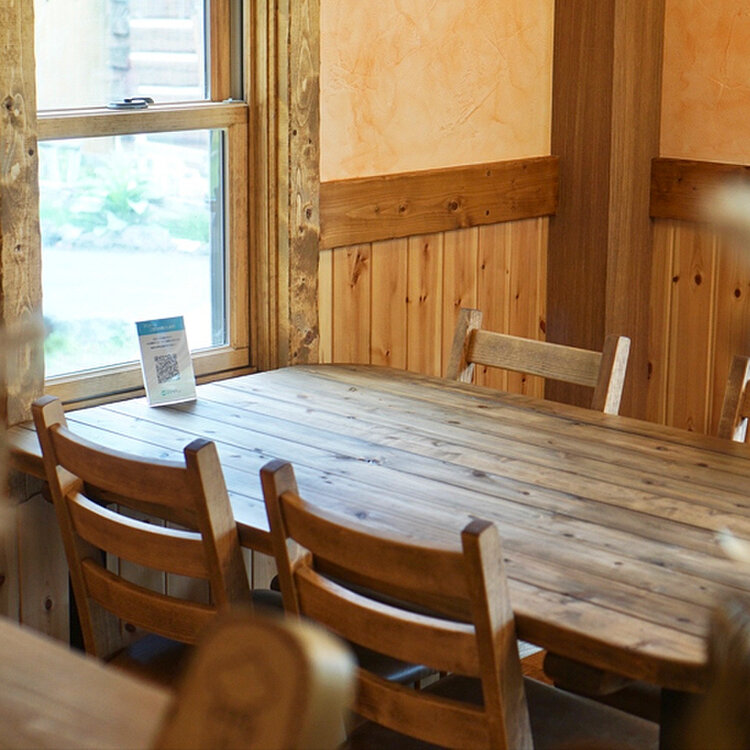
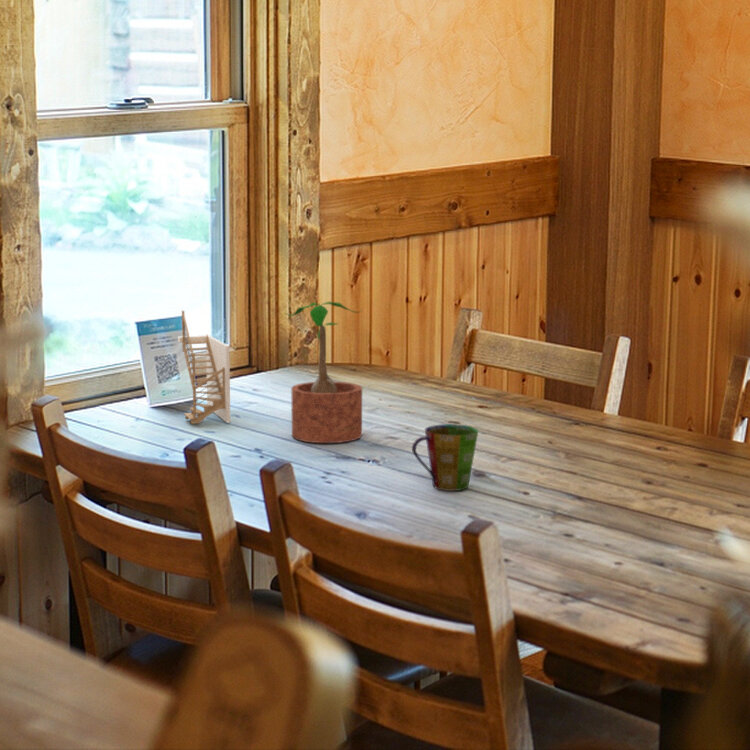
+ potted plant [284,301,363,444]
+ napkin holder [177,310,231,425]
+ cup [411,423,479,492]
